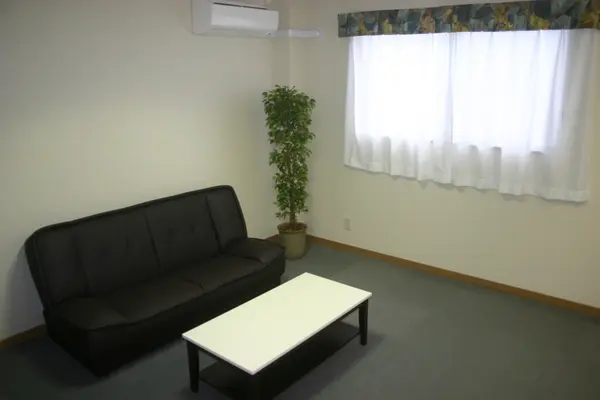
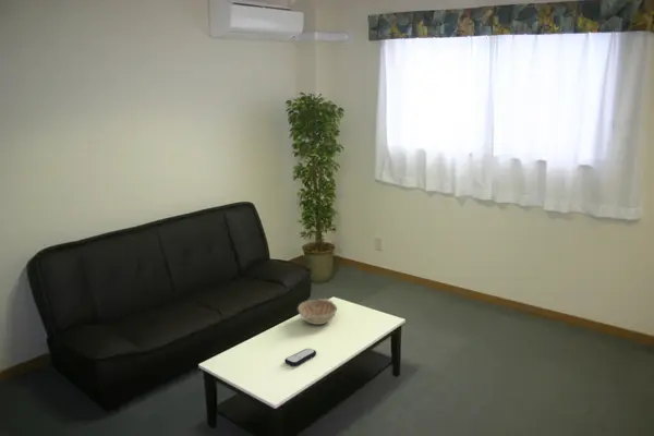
+ decorative bowl [296,298,338,326]
+ remote control [283,348,317,367]
